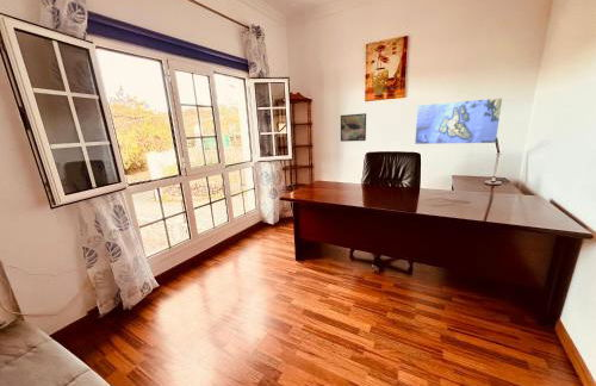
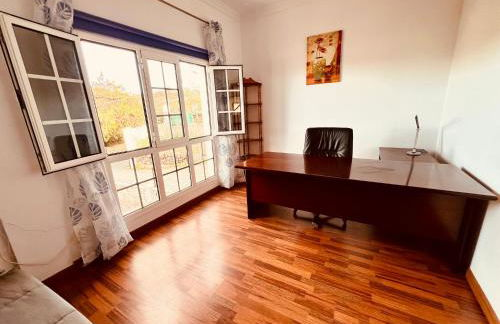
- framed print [340,112,367,143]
- map [414,98,503,145]
